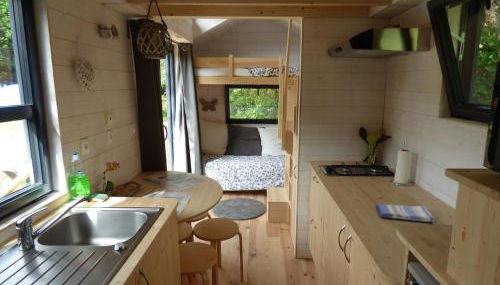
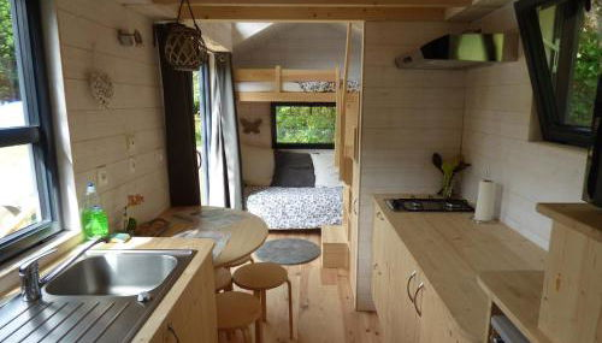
- dish towel [375,203,436,223]
